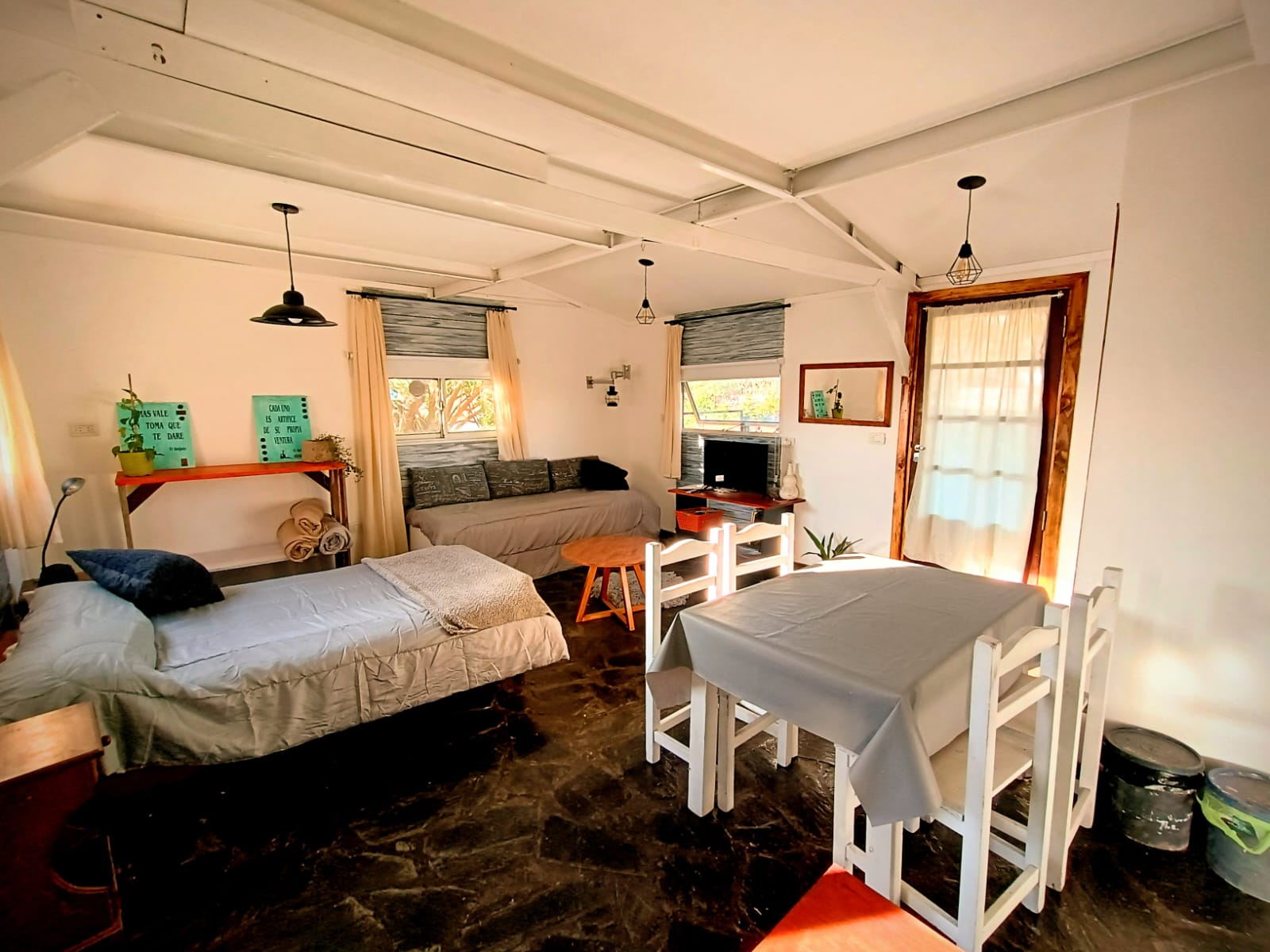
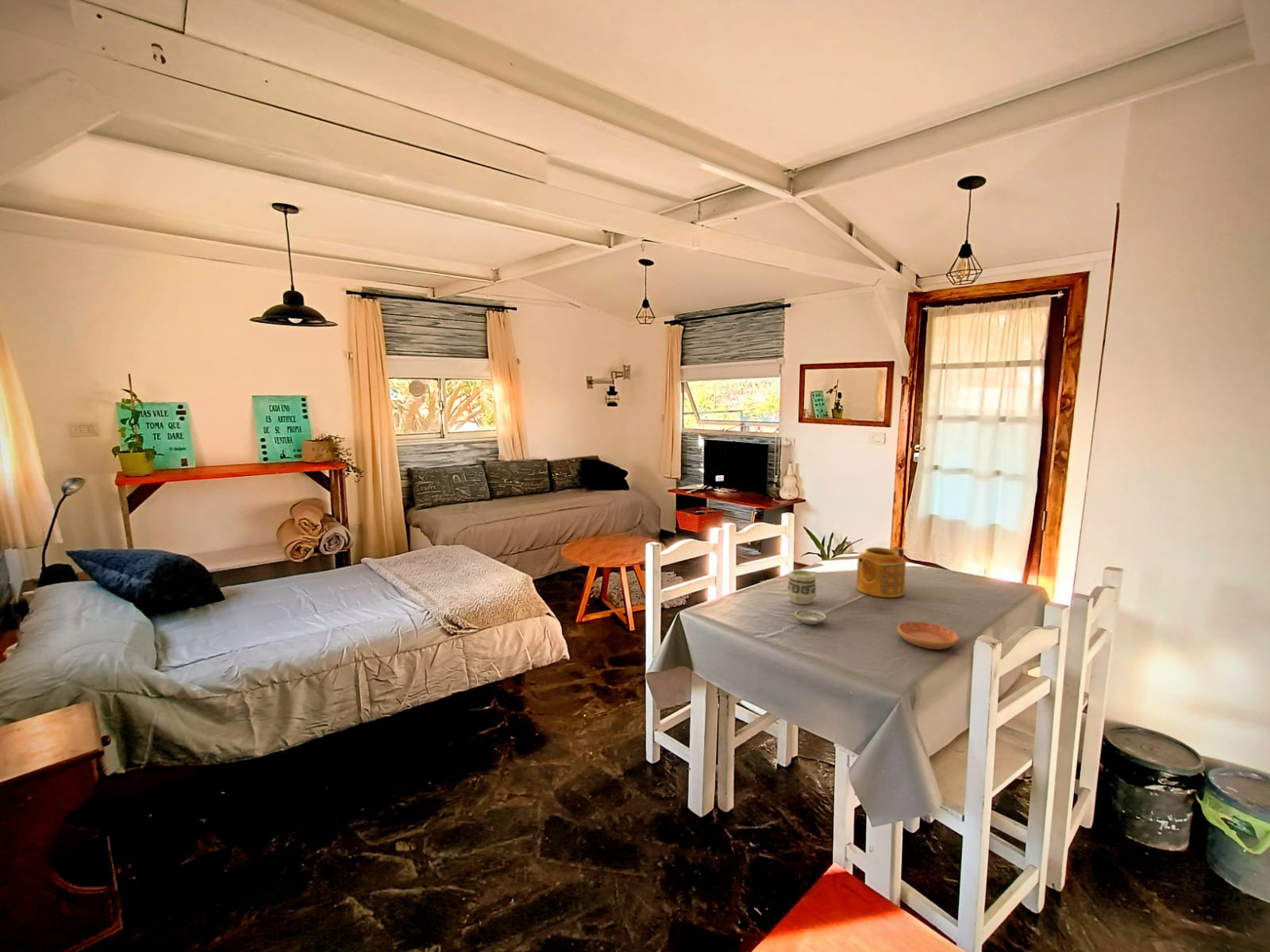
+ saucer [897,620,960,651]
+ cup [787,569,817,605]
+ saucer [794,608,827,625]
+ teapot [856,546,906,598]
